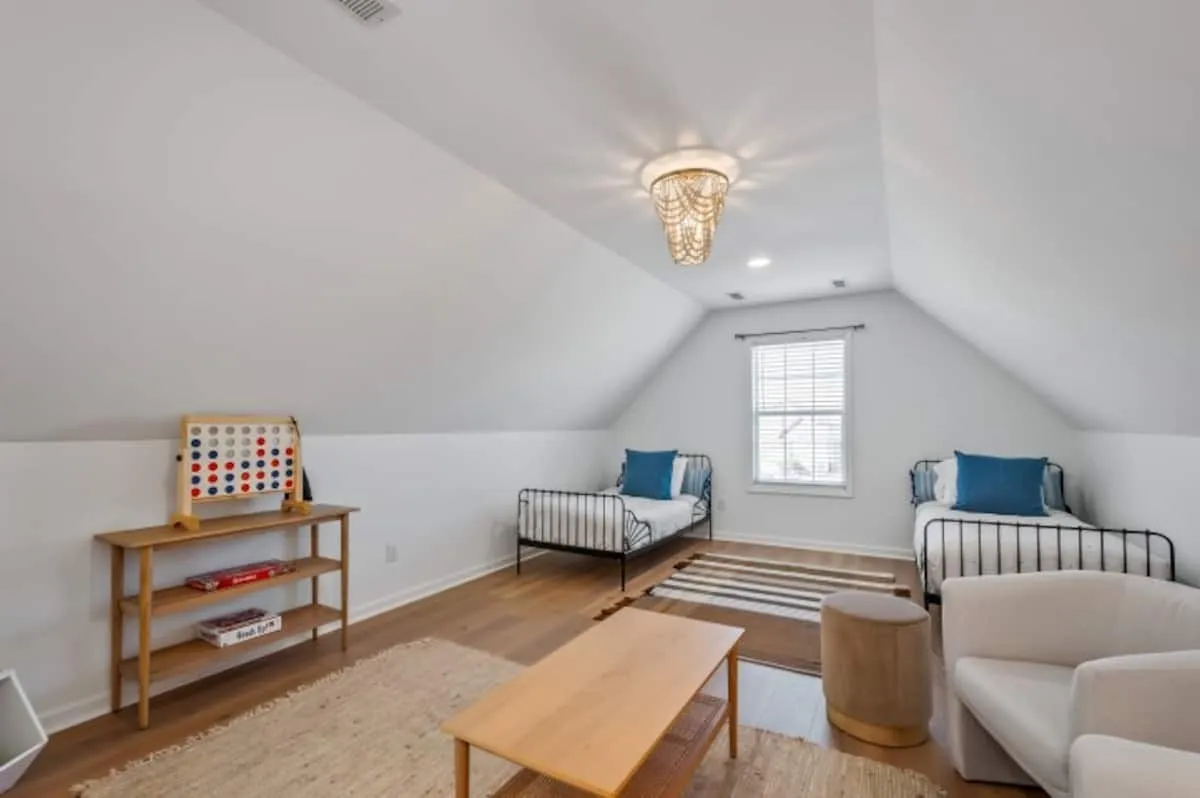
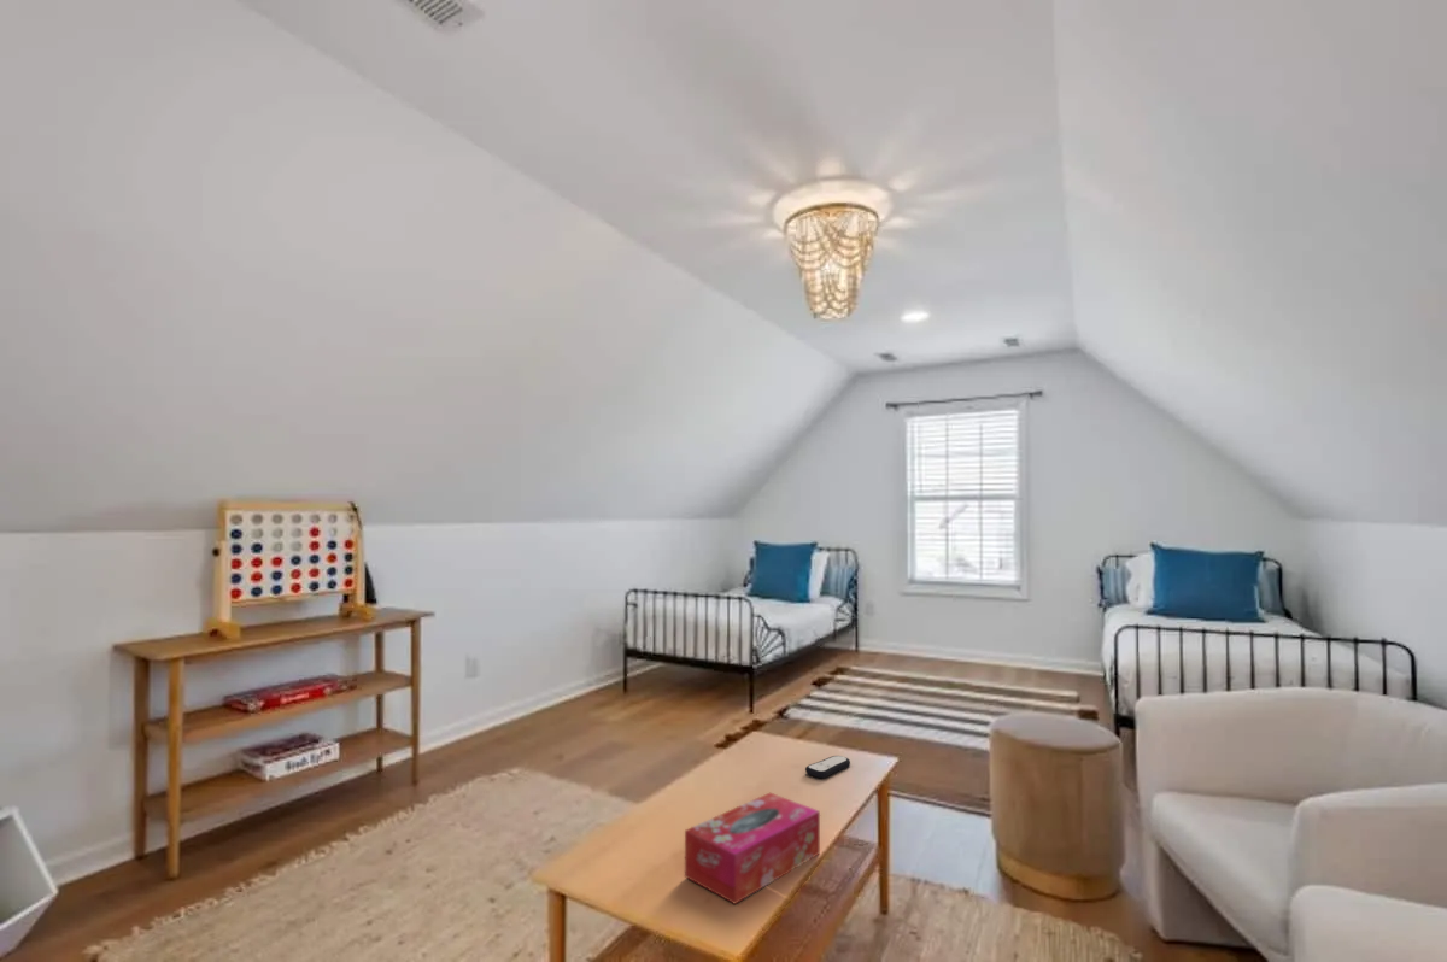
+ remote control [804,755,851,779]
+ tissue box [684,792,821,905]
